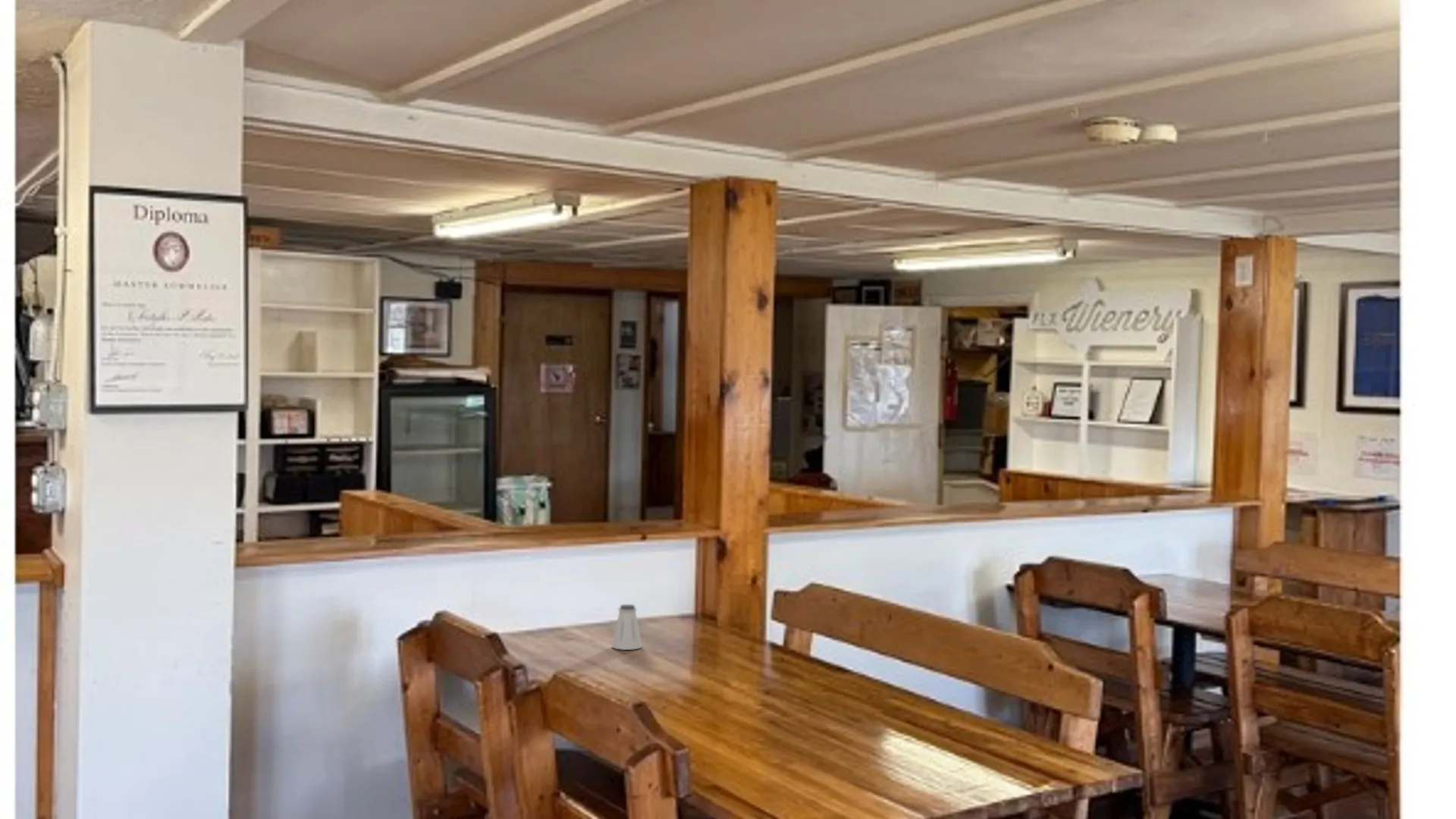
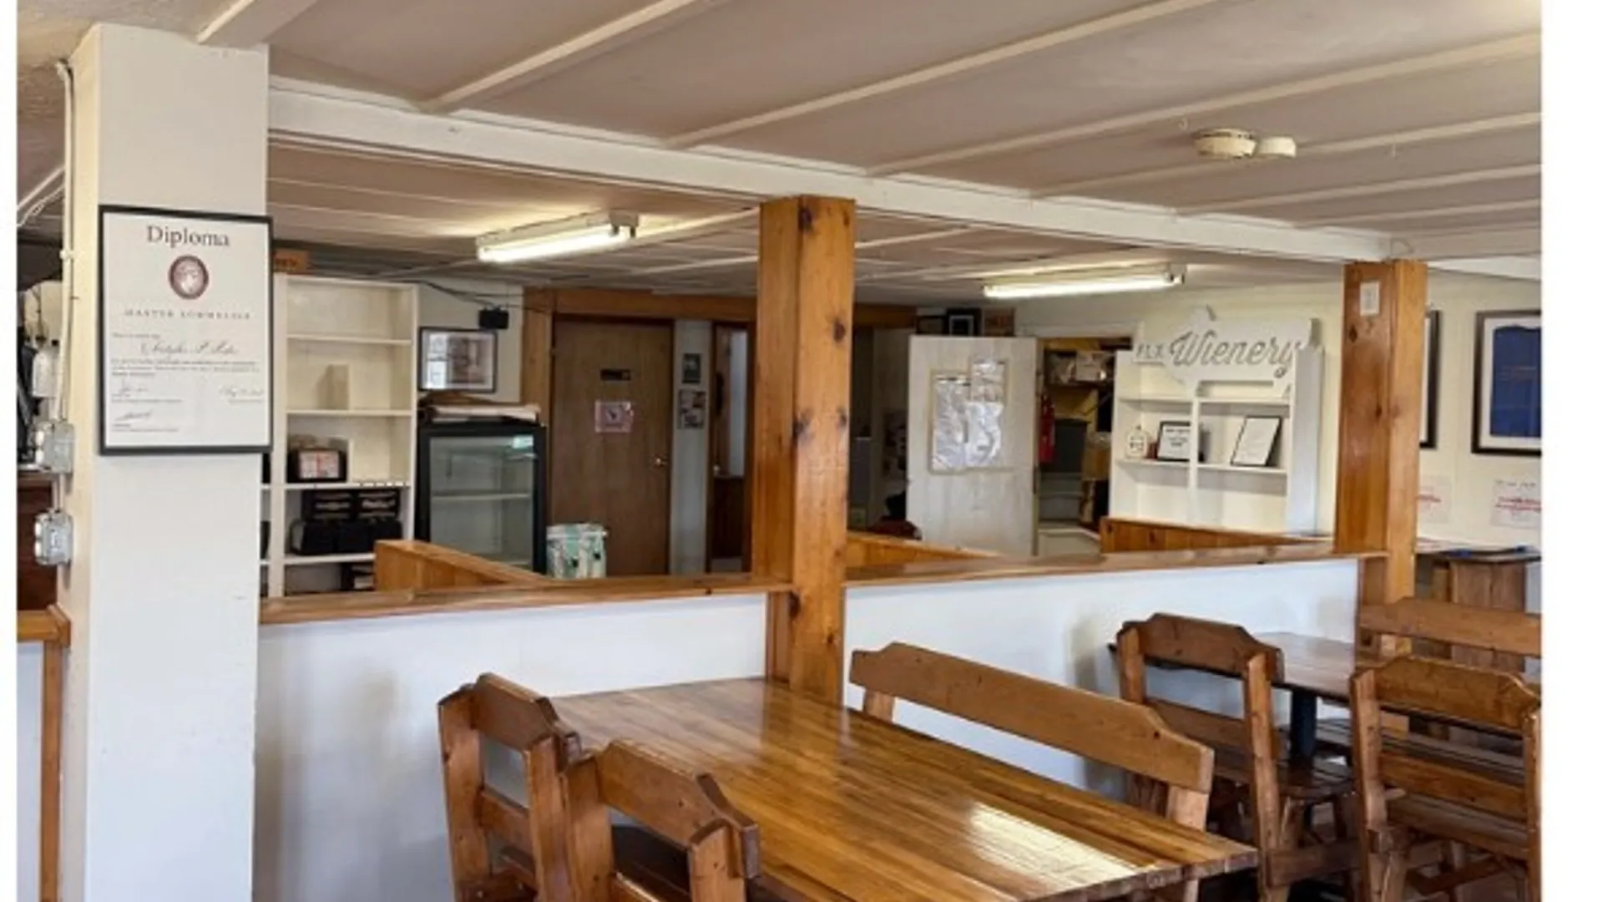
- saltshaker [611,604,642,651]
